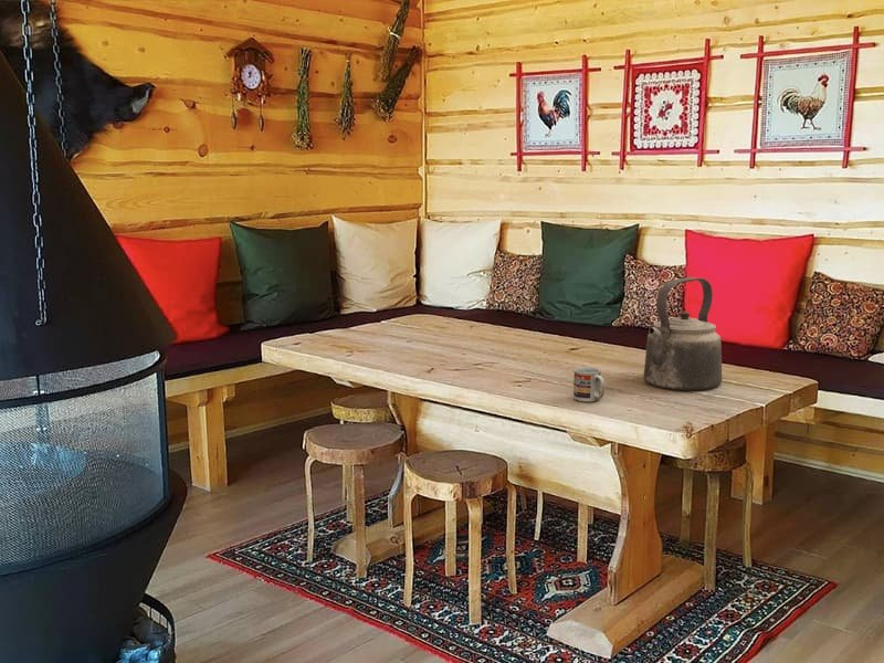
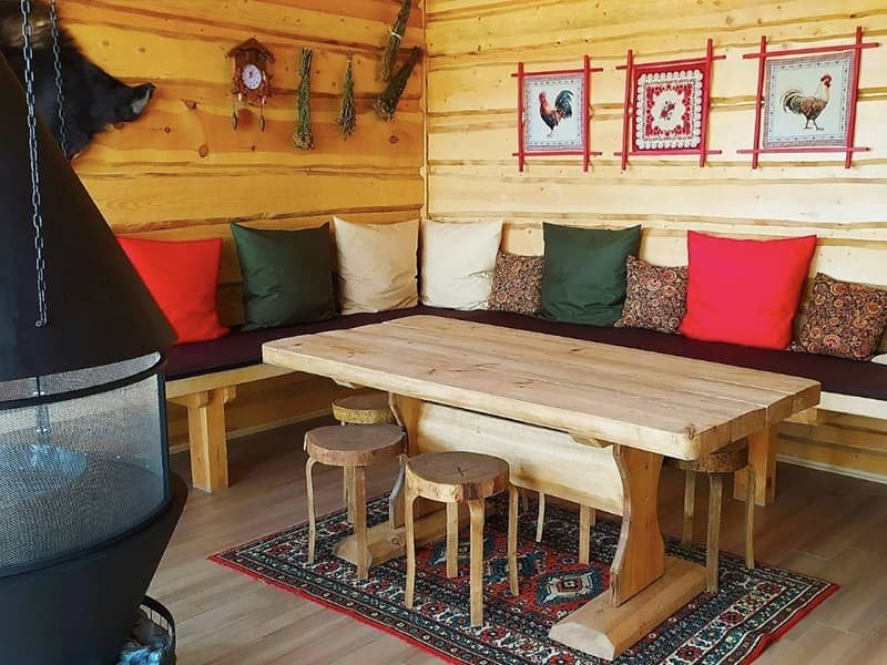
- kettle [643,276,723,391]
- cup [572,367,606,402]
